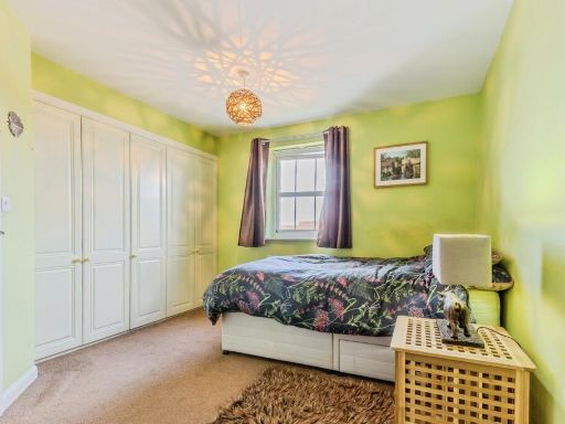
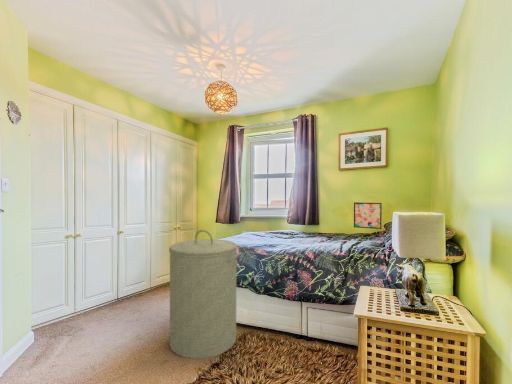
+ wall art [353,201,383,230]
+ laundry hamper [168,229,244,360]
